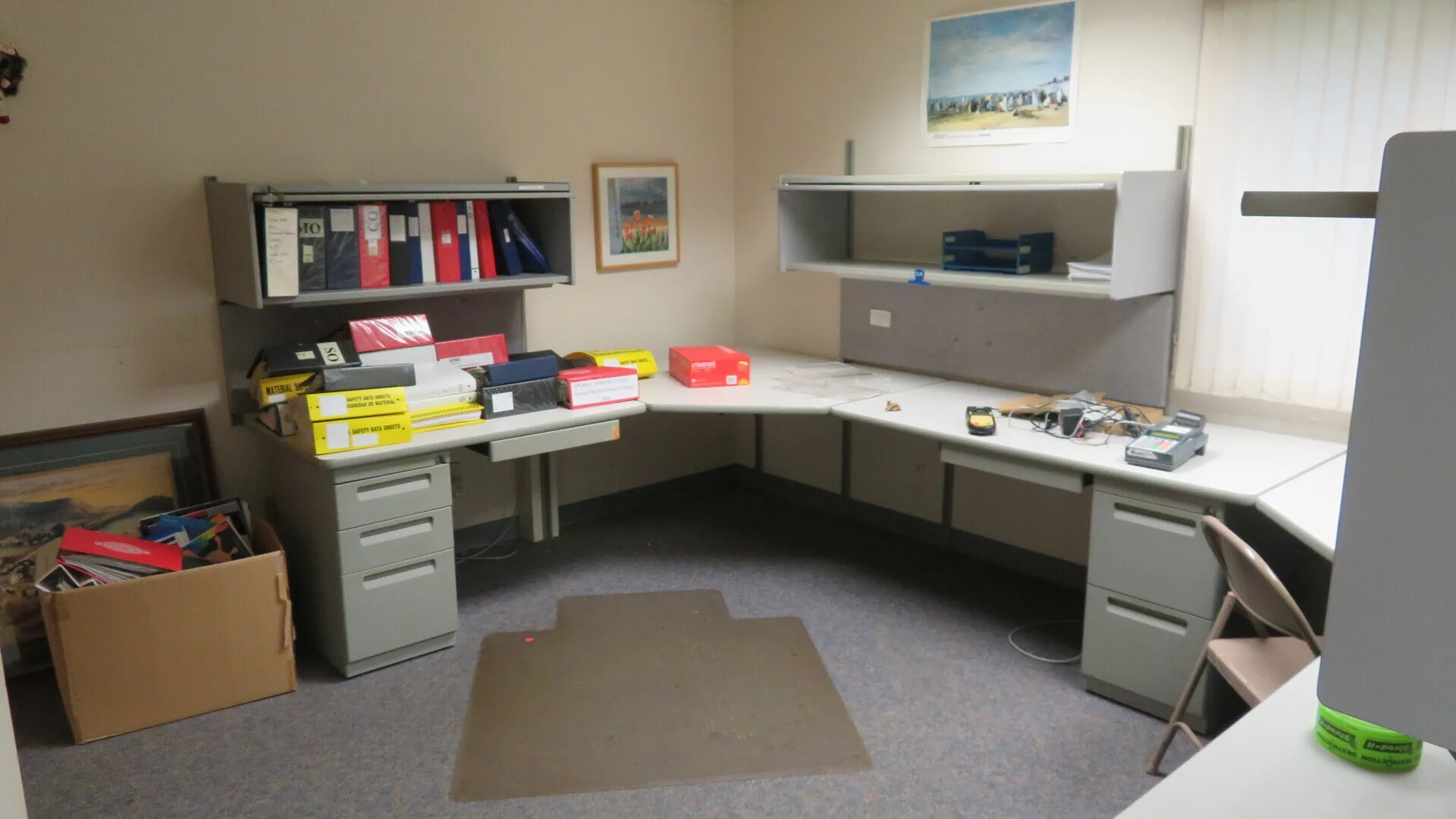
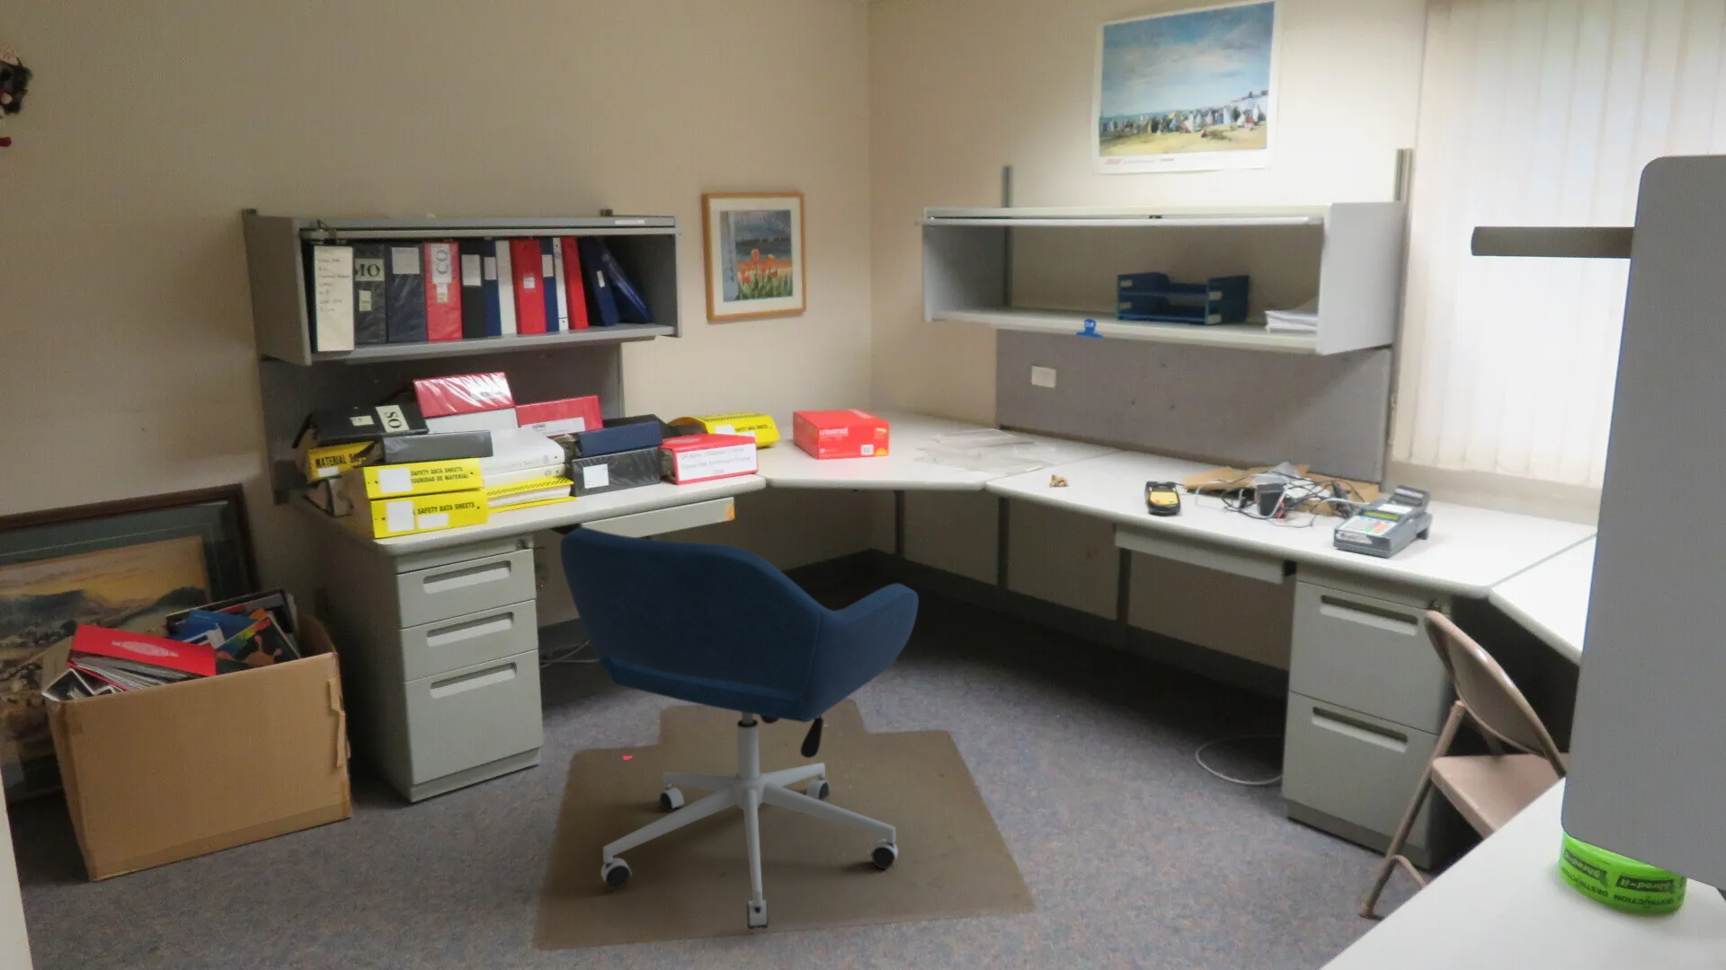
+ office chair [560,526,920,931]
